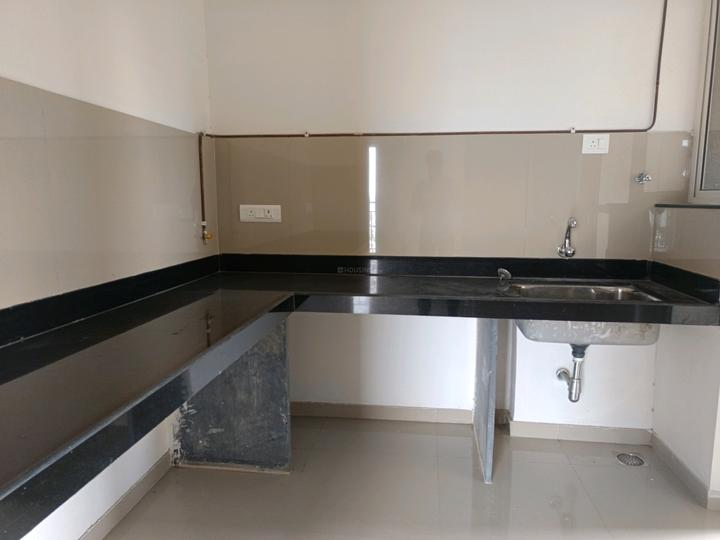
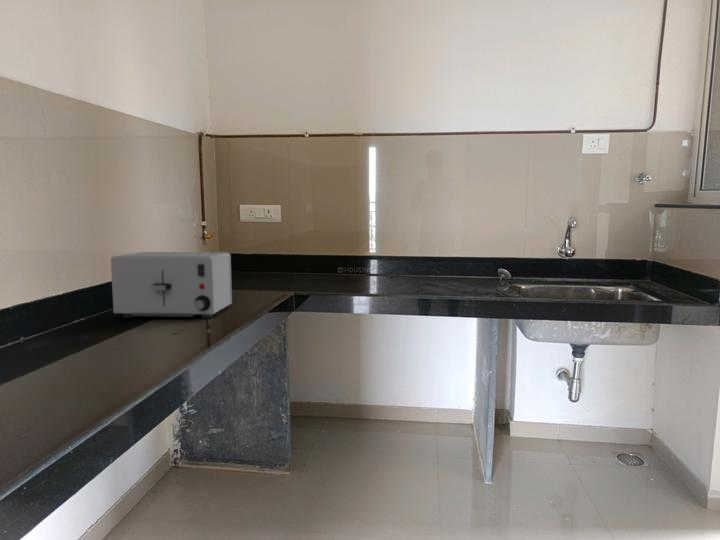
+ toaster [110,251,233,319]
